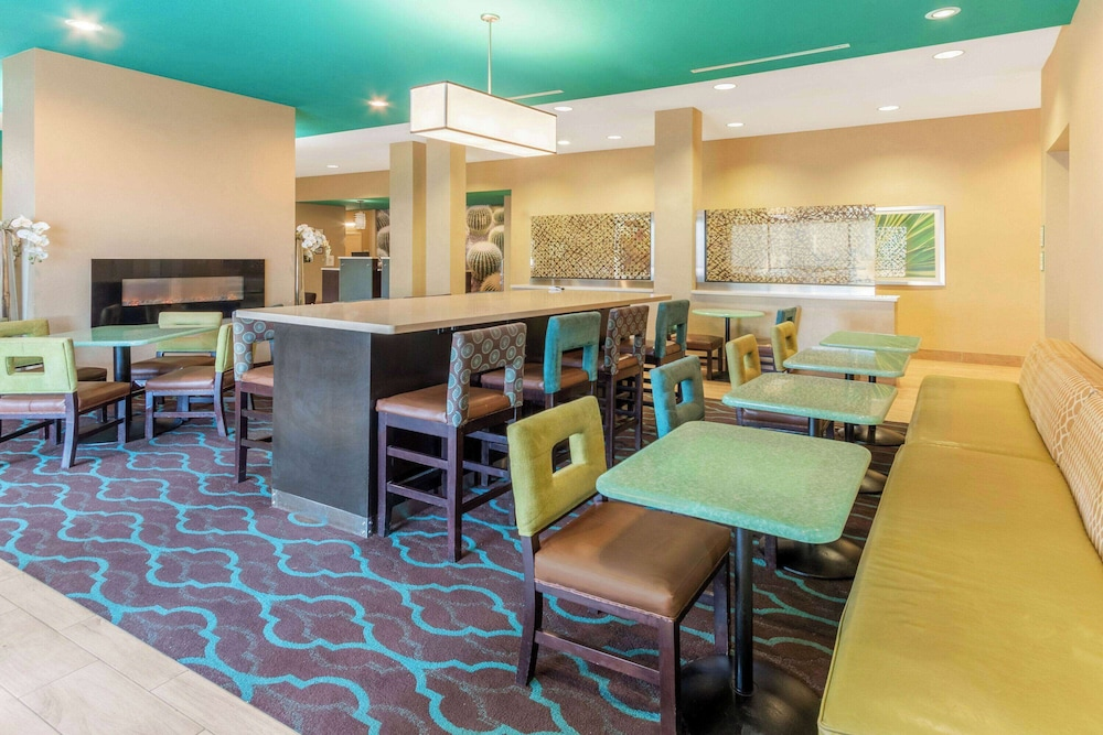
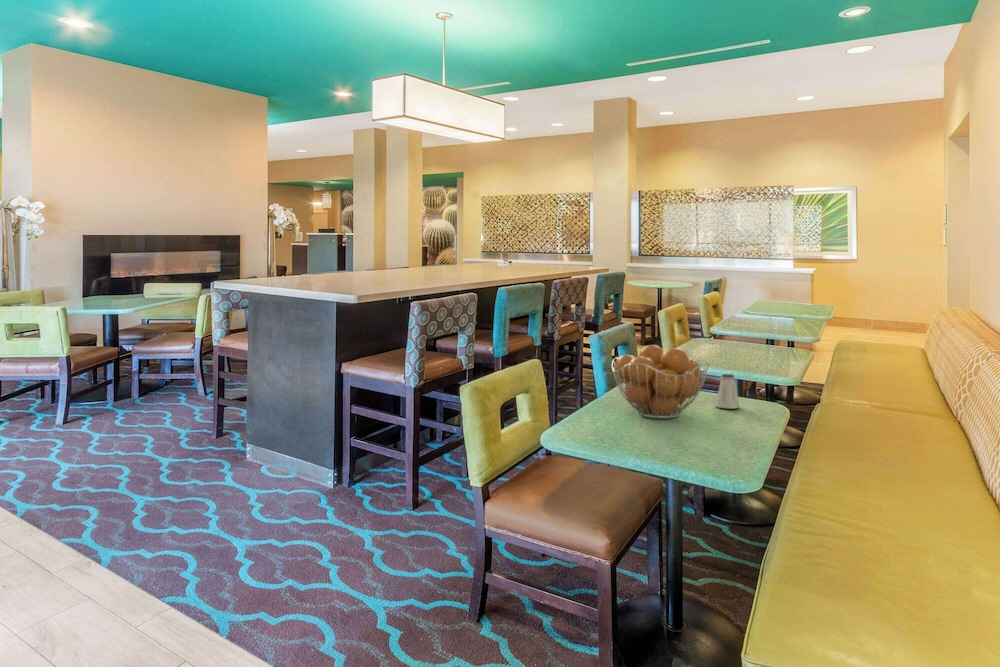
+ fruit basket [611,344,710,419]
+ saltshaker [714,373,741,409]
